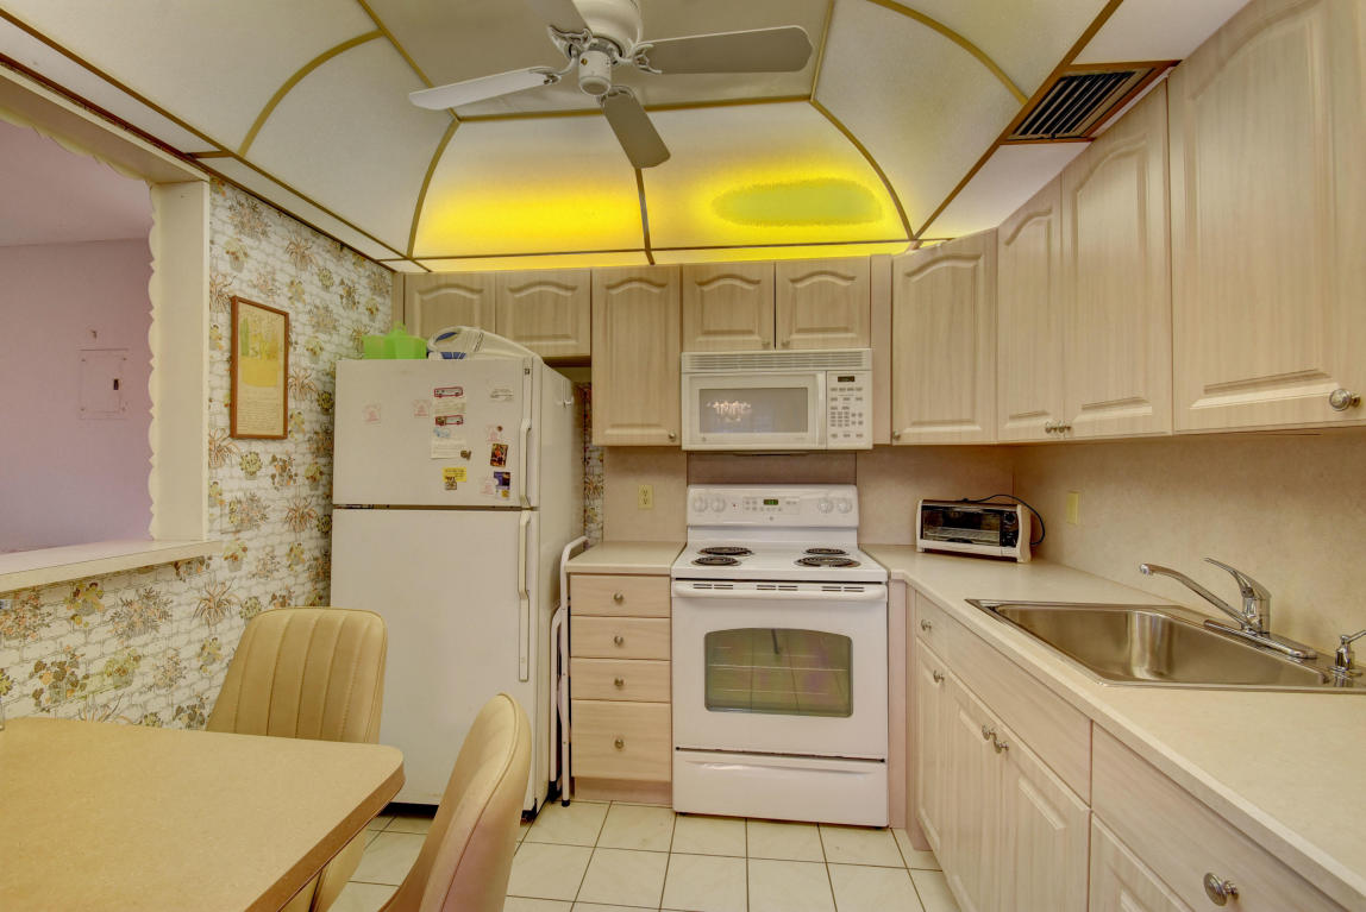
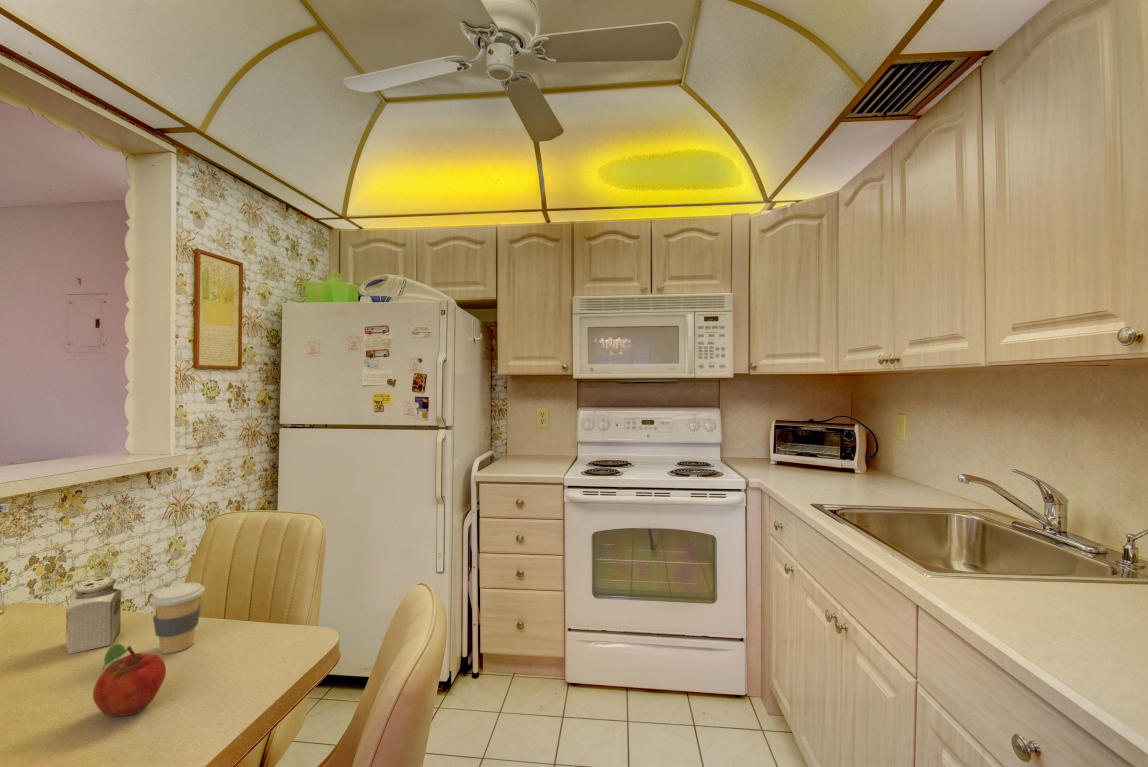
+ coffee cup [149,582,206,654]
+ salt shaker [65,576,122,655]
+ fruit [92,643,167,718]
